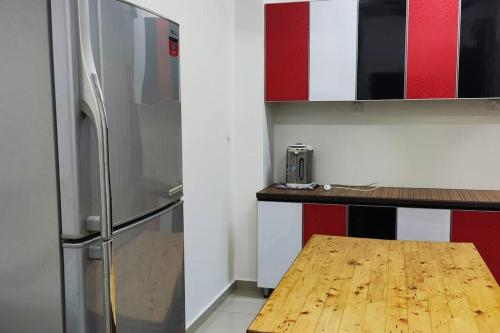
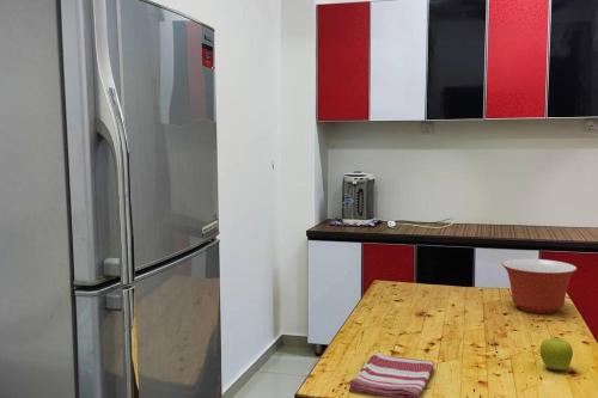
+ mixing bowl [501,258,578,314]
+ dish towel [348,353,435,398]
+ fruit [539,336,574,372]
